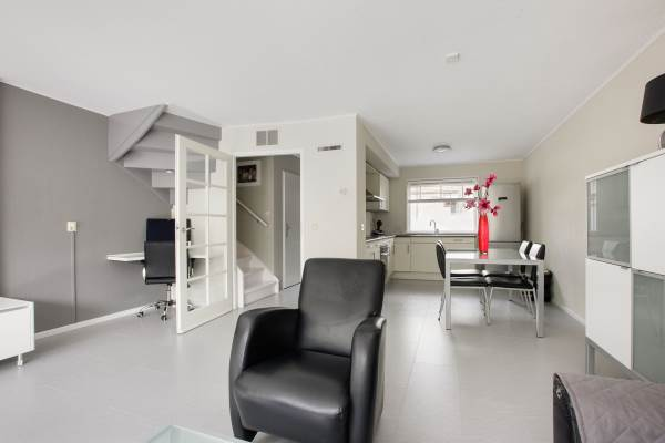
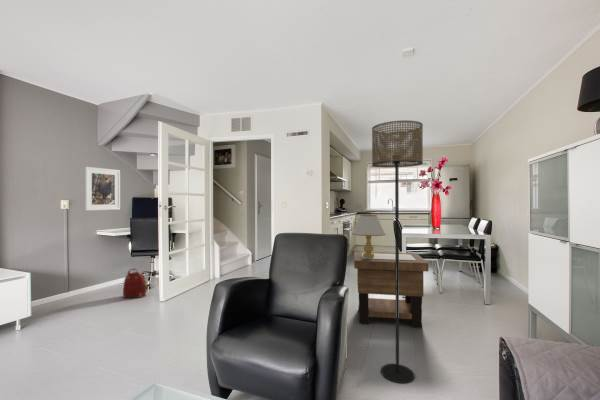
+ table lamp [351,214,386,258]
+ side table [353,251,429,329]
+ backpack [122,267,148,299]
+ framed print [84,166,121,212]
+ floor lamp [371,119,424,385]
